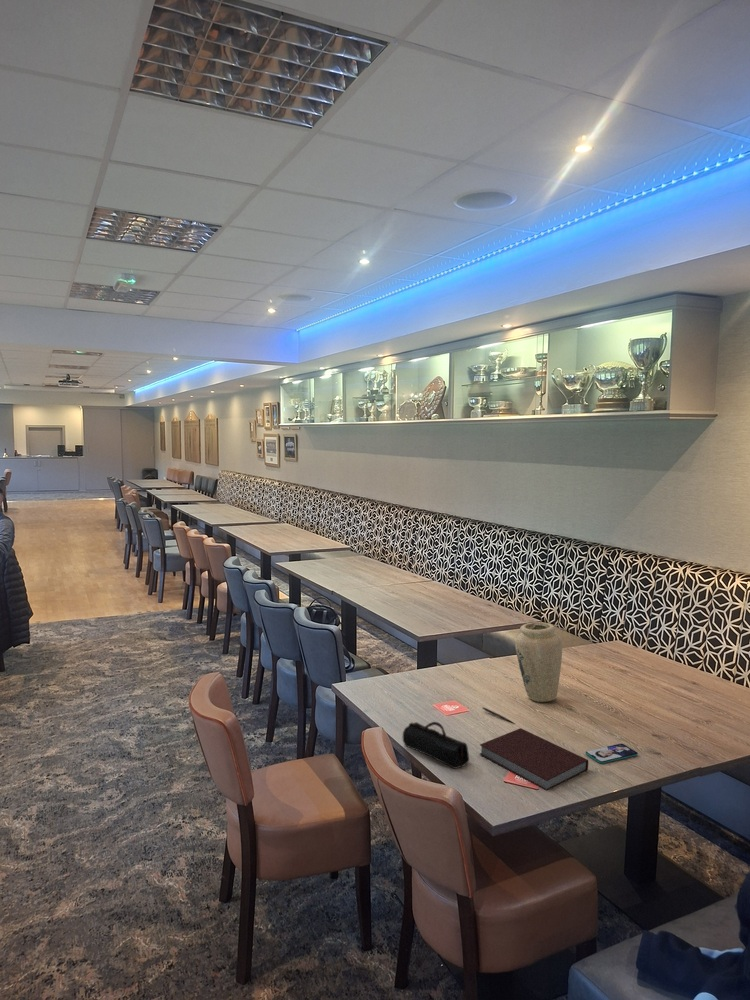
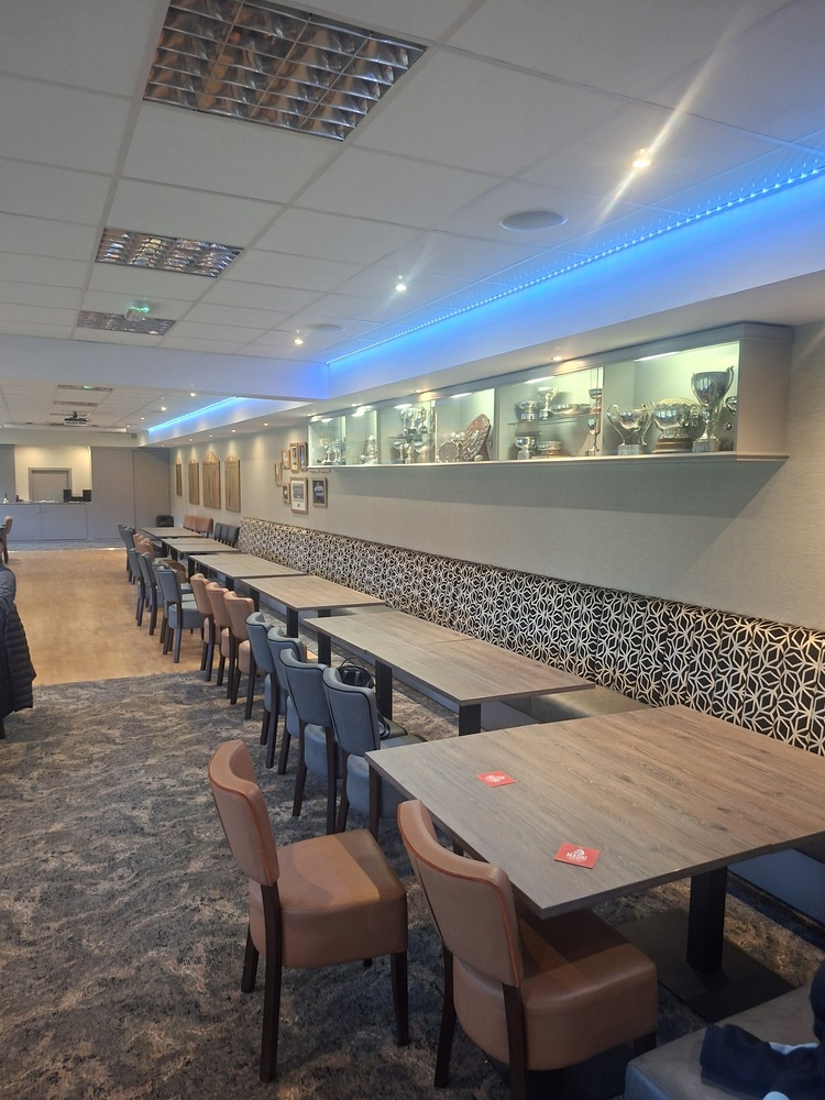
- pencil case [402,721,470,770]
- vase [514,621,563,703]
- pen [481,706,516,725]
- notebook [479,727,589,792]
- smartphone [585,743,639,765]
